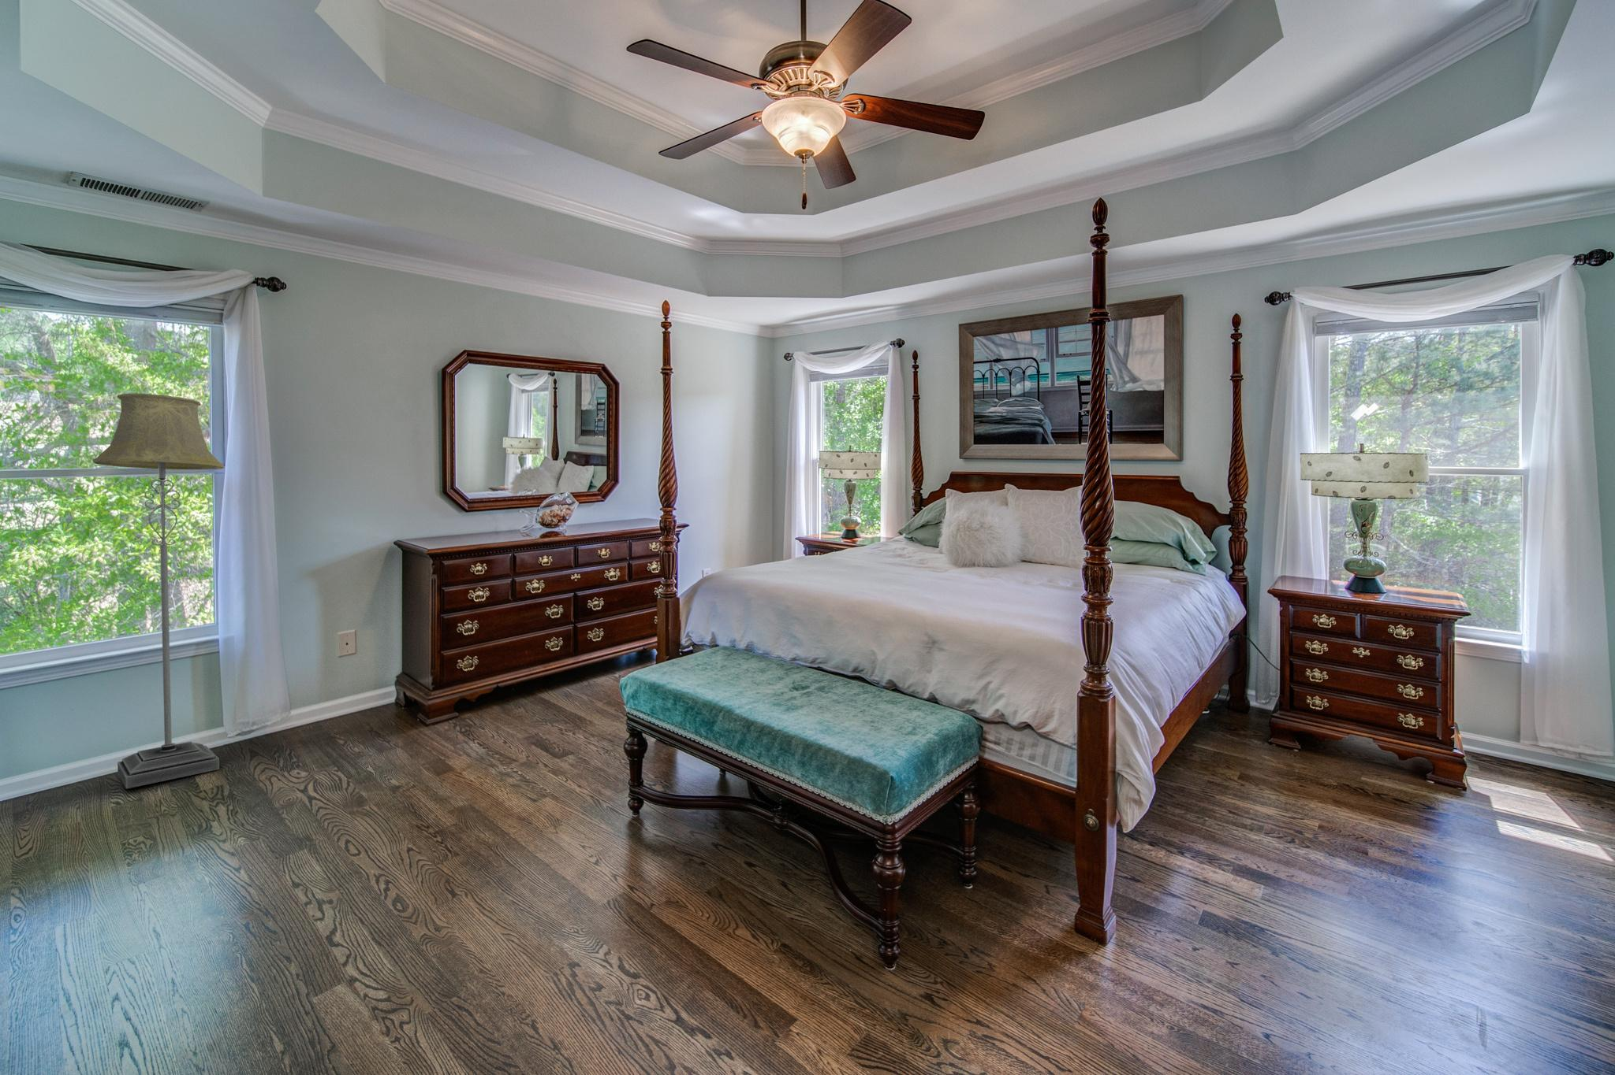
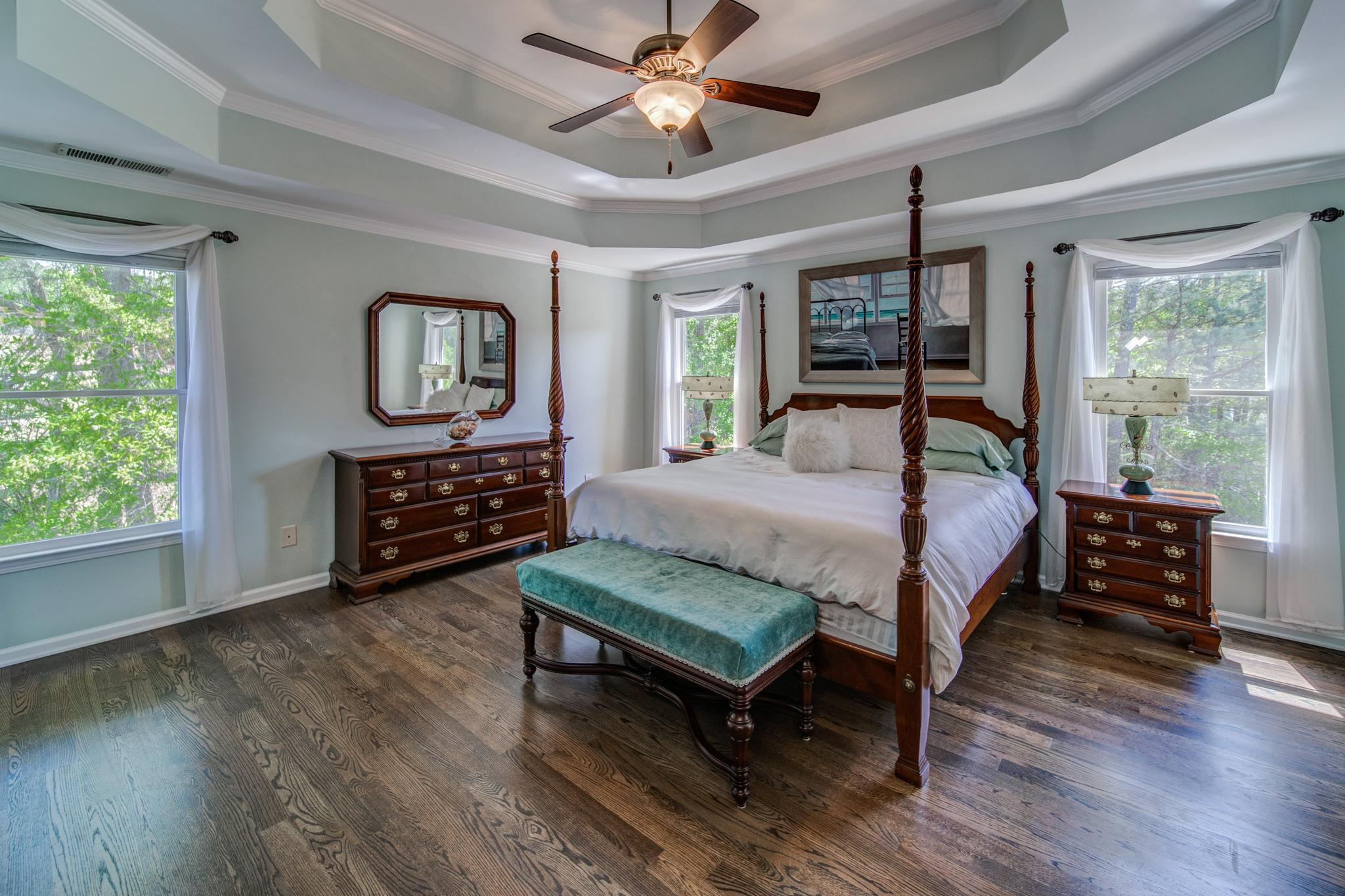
- floor lamp [91,394,225,789]
